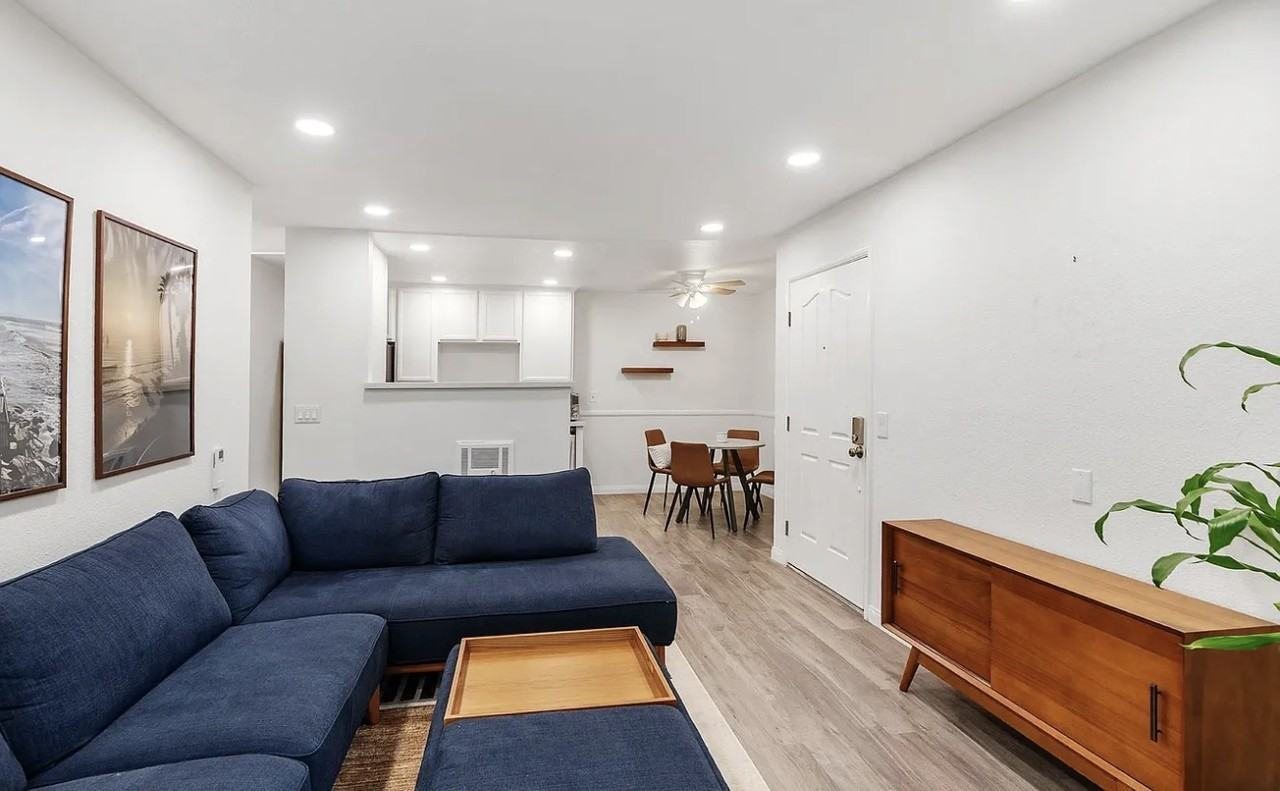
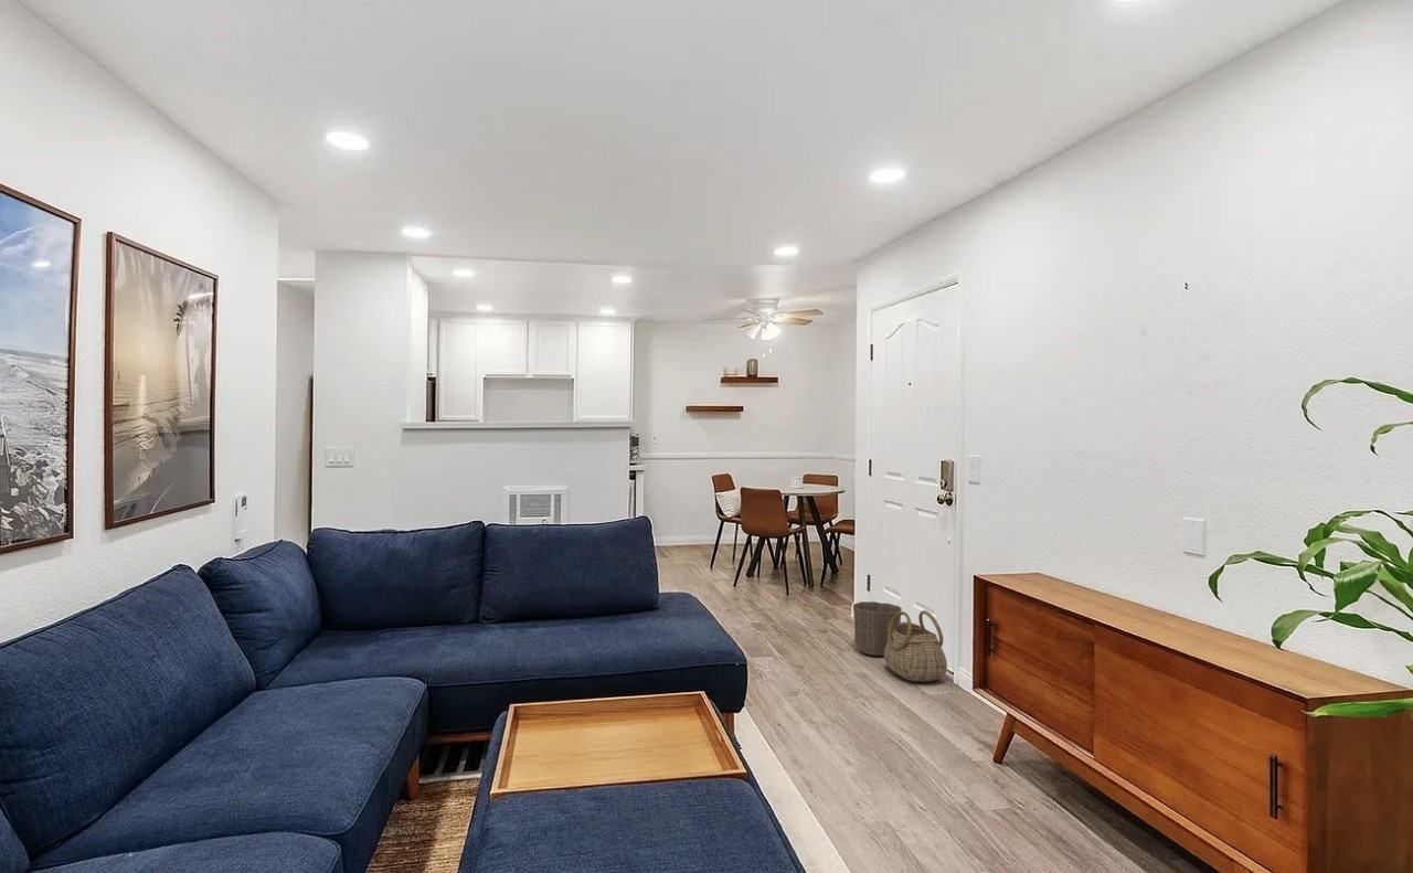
+ basket [883,609,948,683]
+ waste basket [852,600,903,658]
